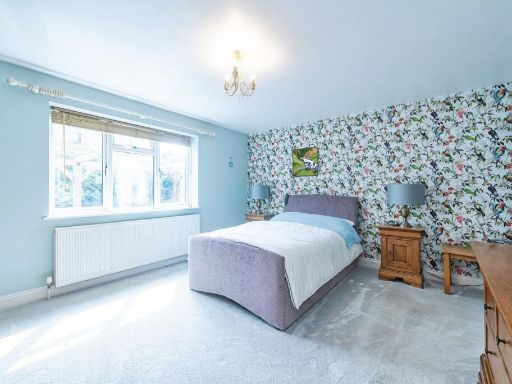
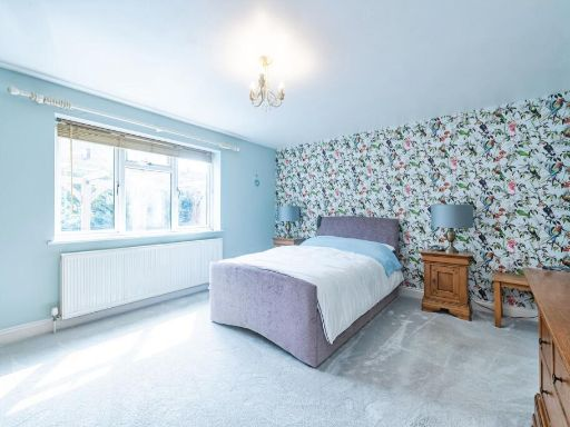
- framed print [291,145,320,178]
